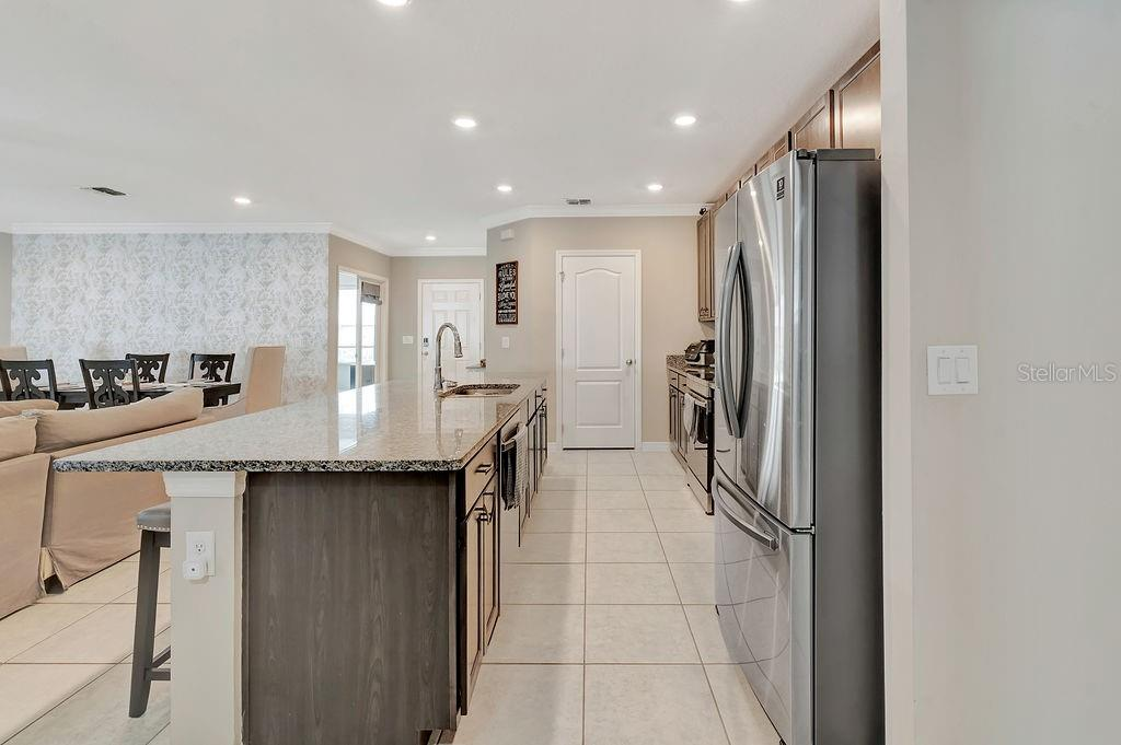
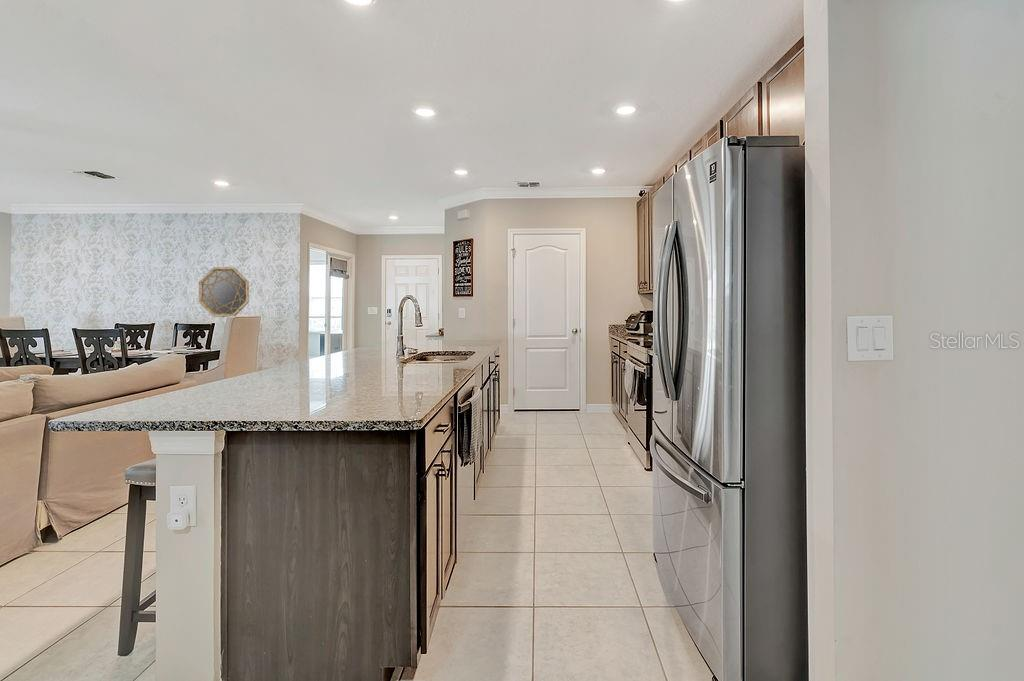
+ home mirror [198,266,250,318]
